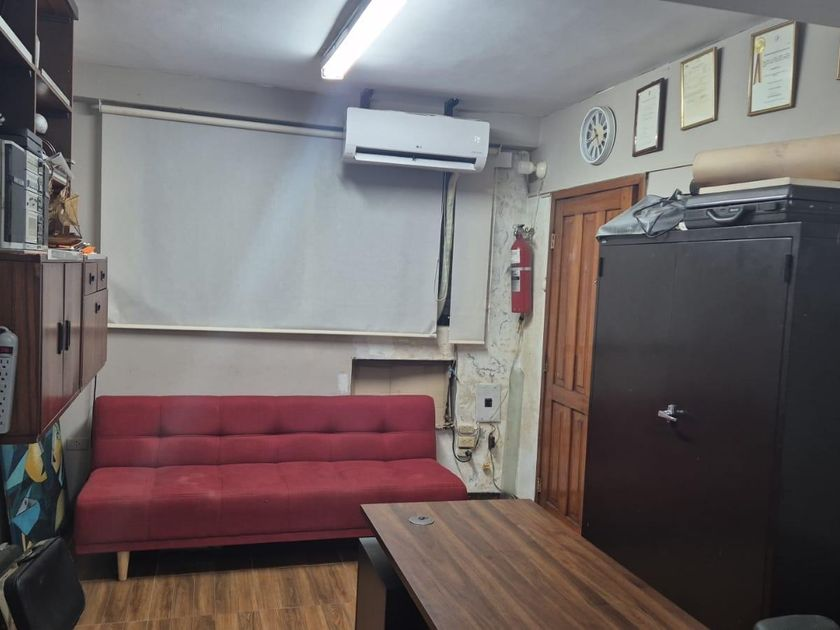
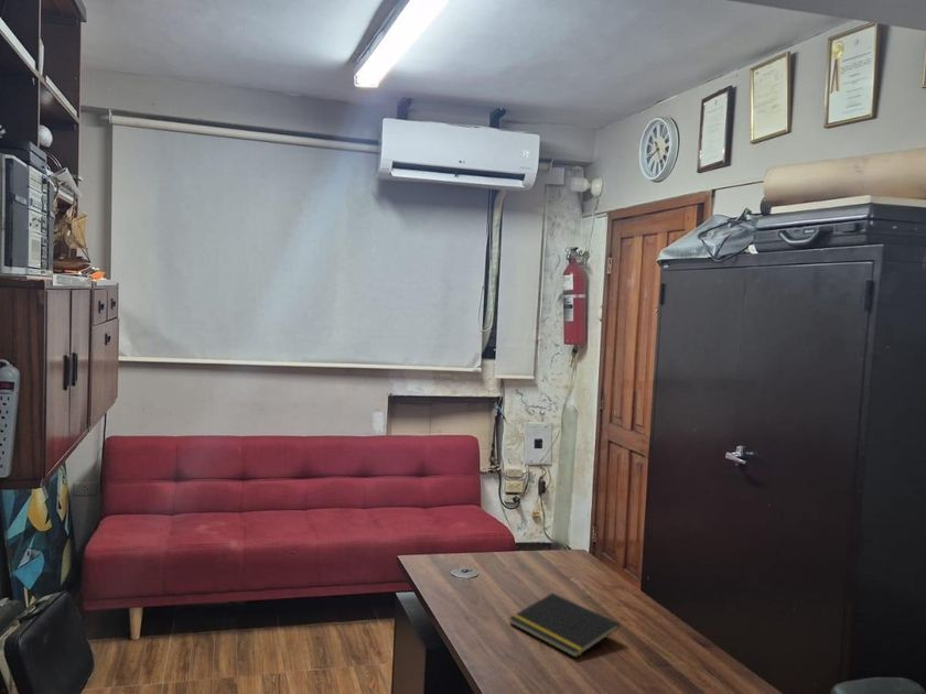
+ notepad [508,592,621,659]
